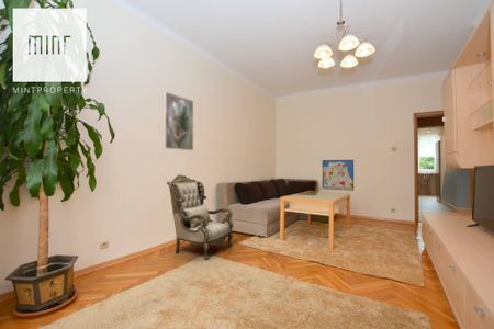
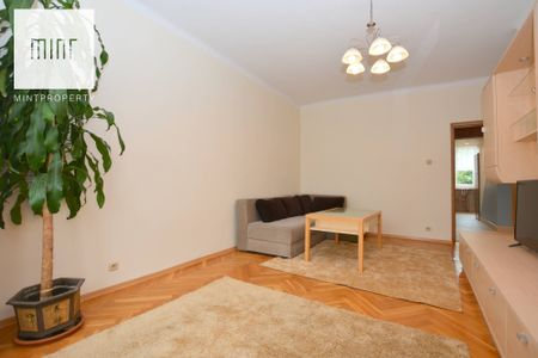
- wall art [322,159,355,192]
- armchair [166,173,234,261]
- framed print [162,91,194,151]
